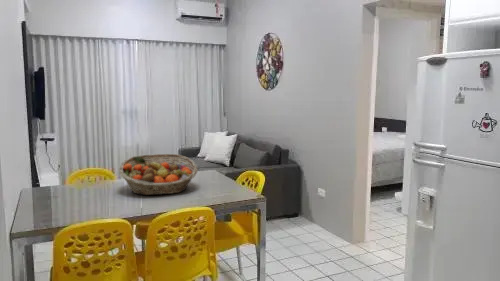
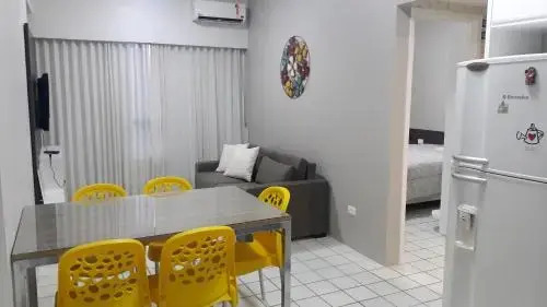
- fruit basket [118,153,199,196]
